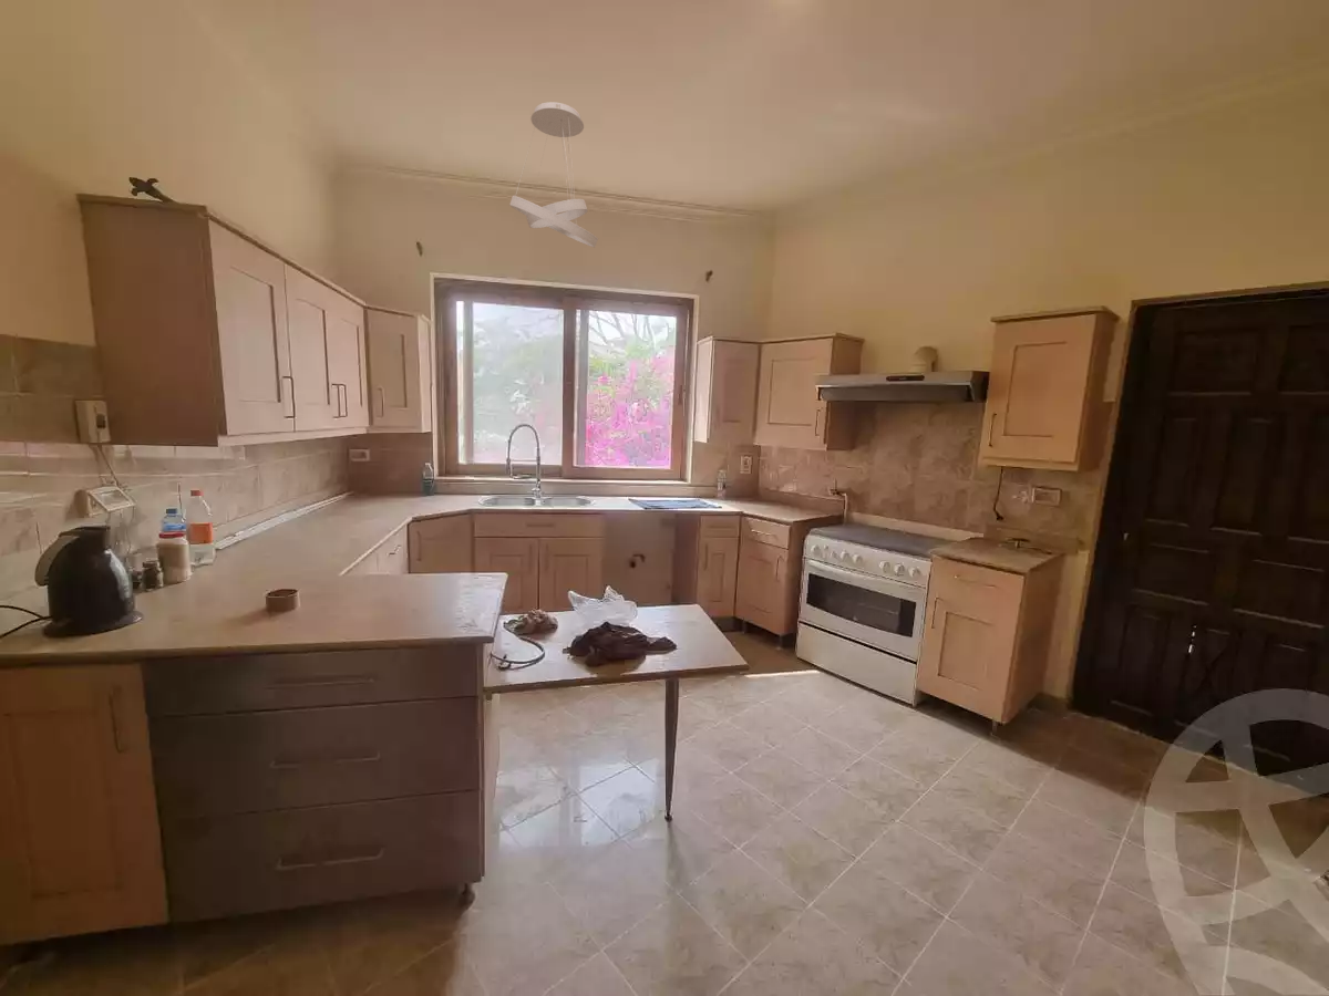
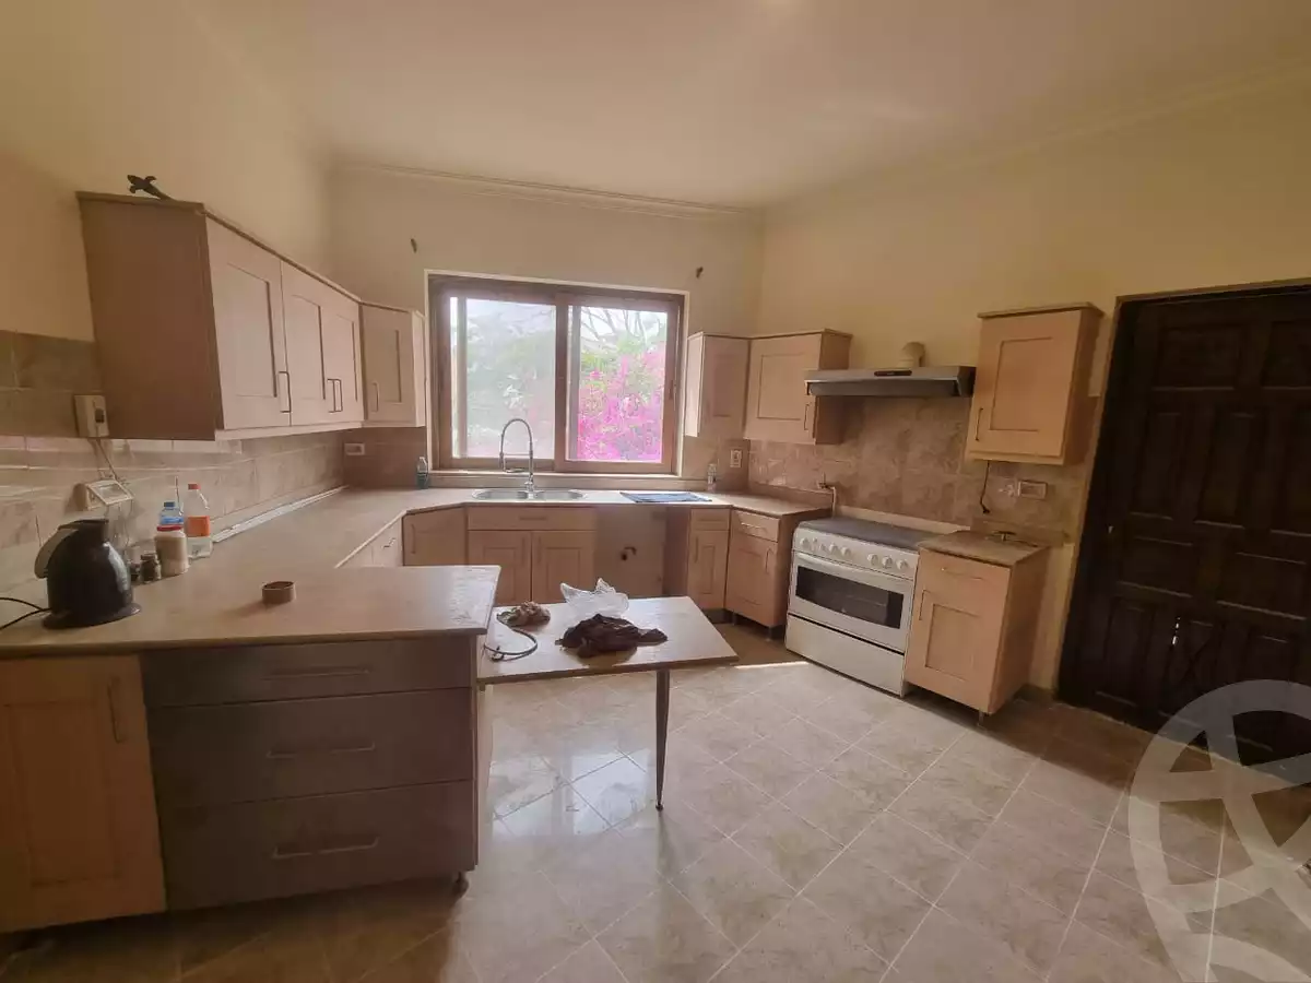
- ceiling light fixture [508,101,599,248]
